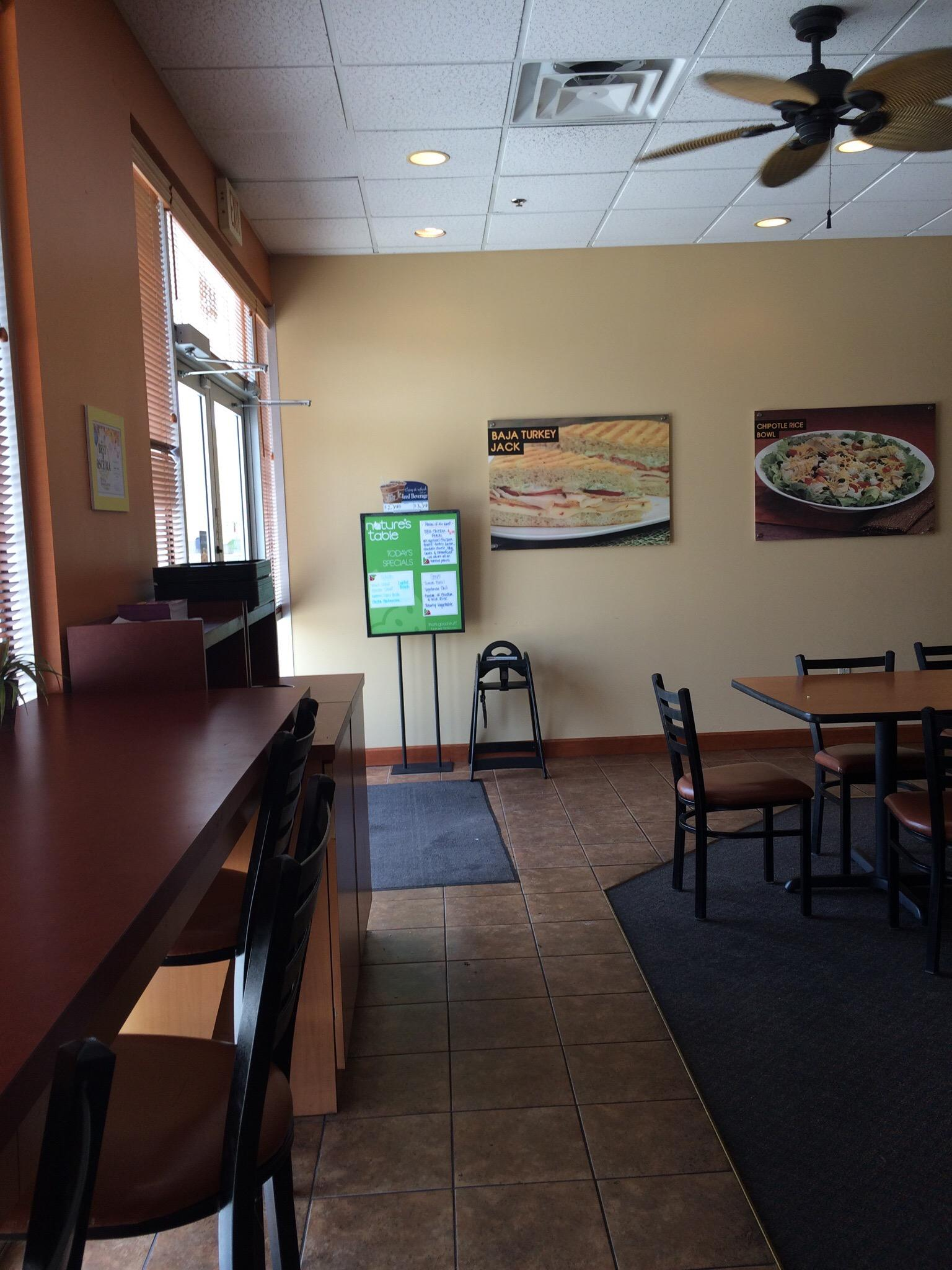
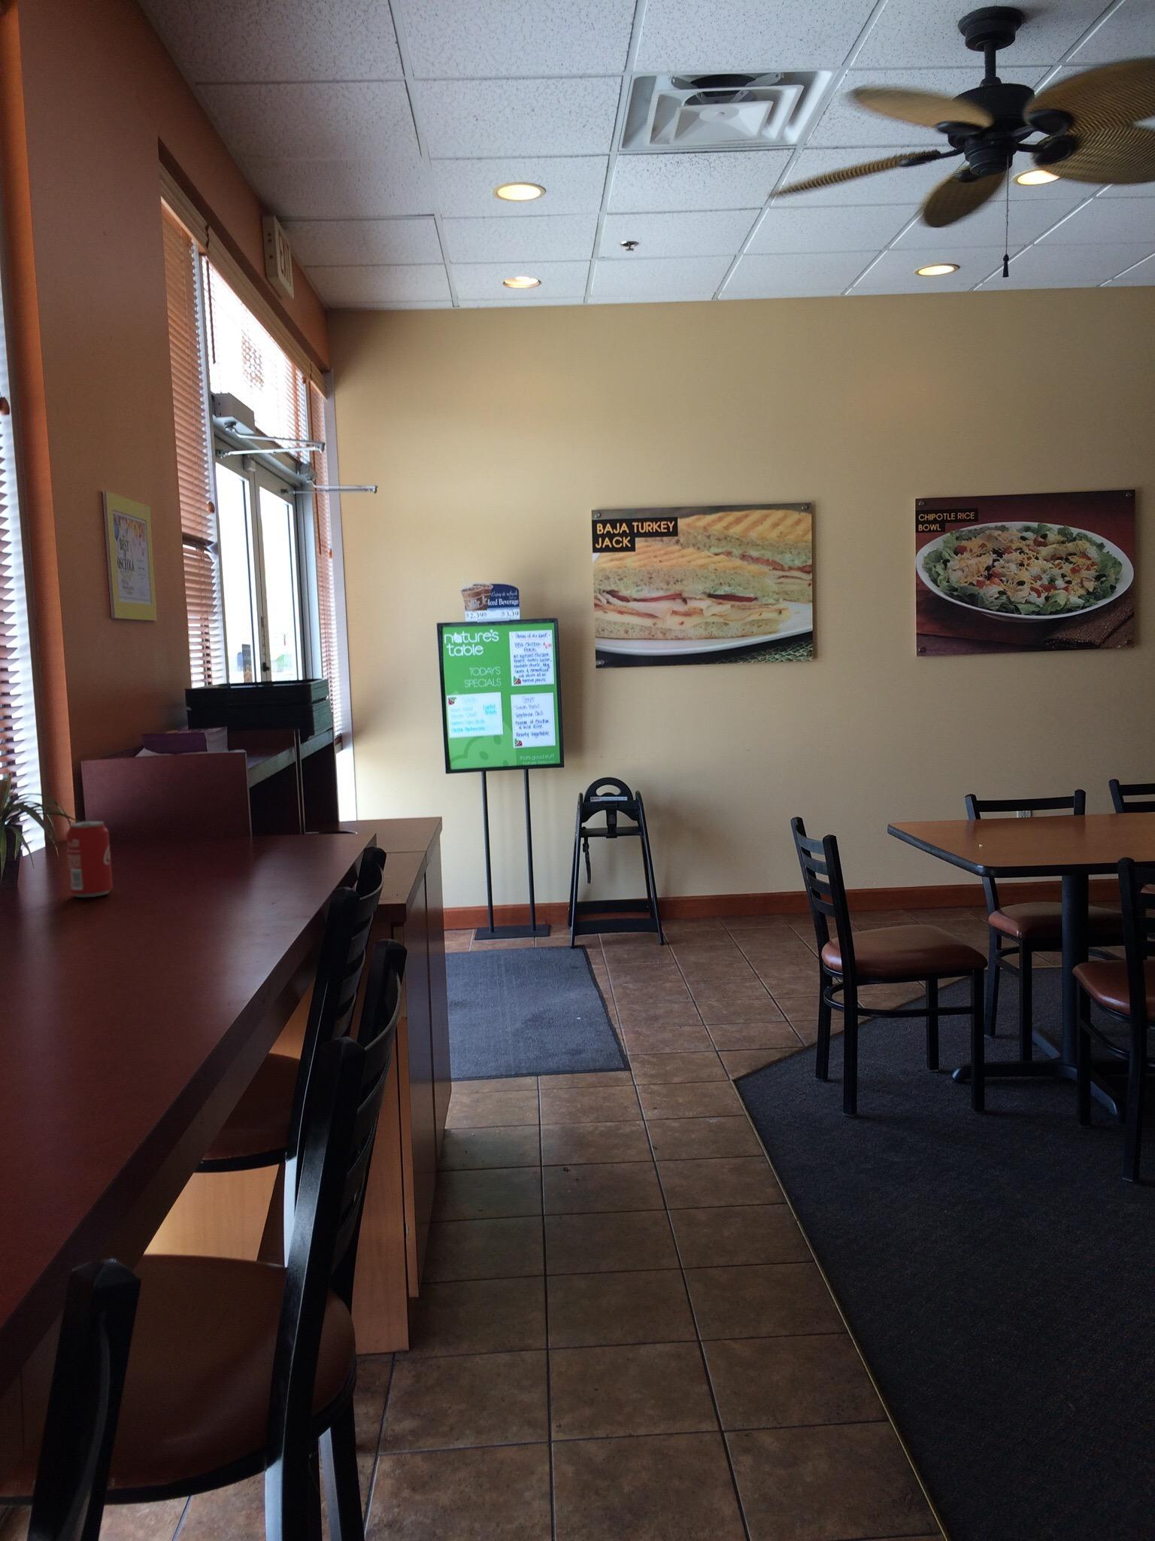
+ beverage can [66,820,114,898]
